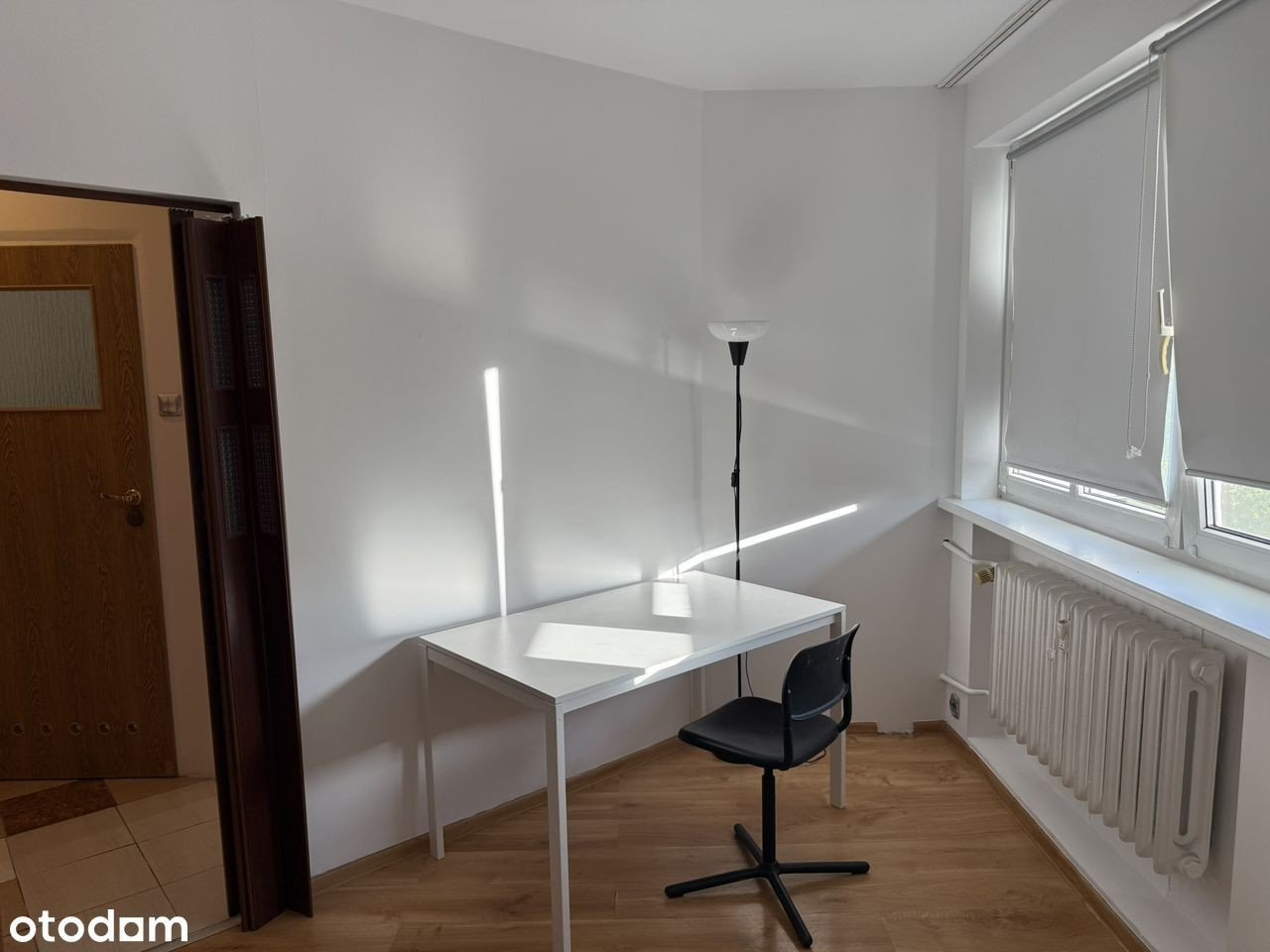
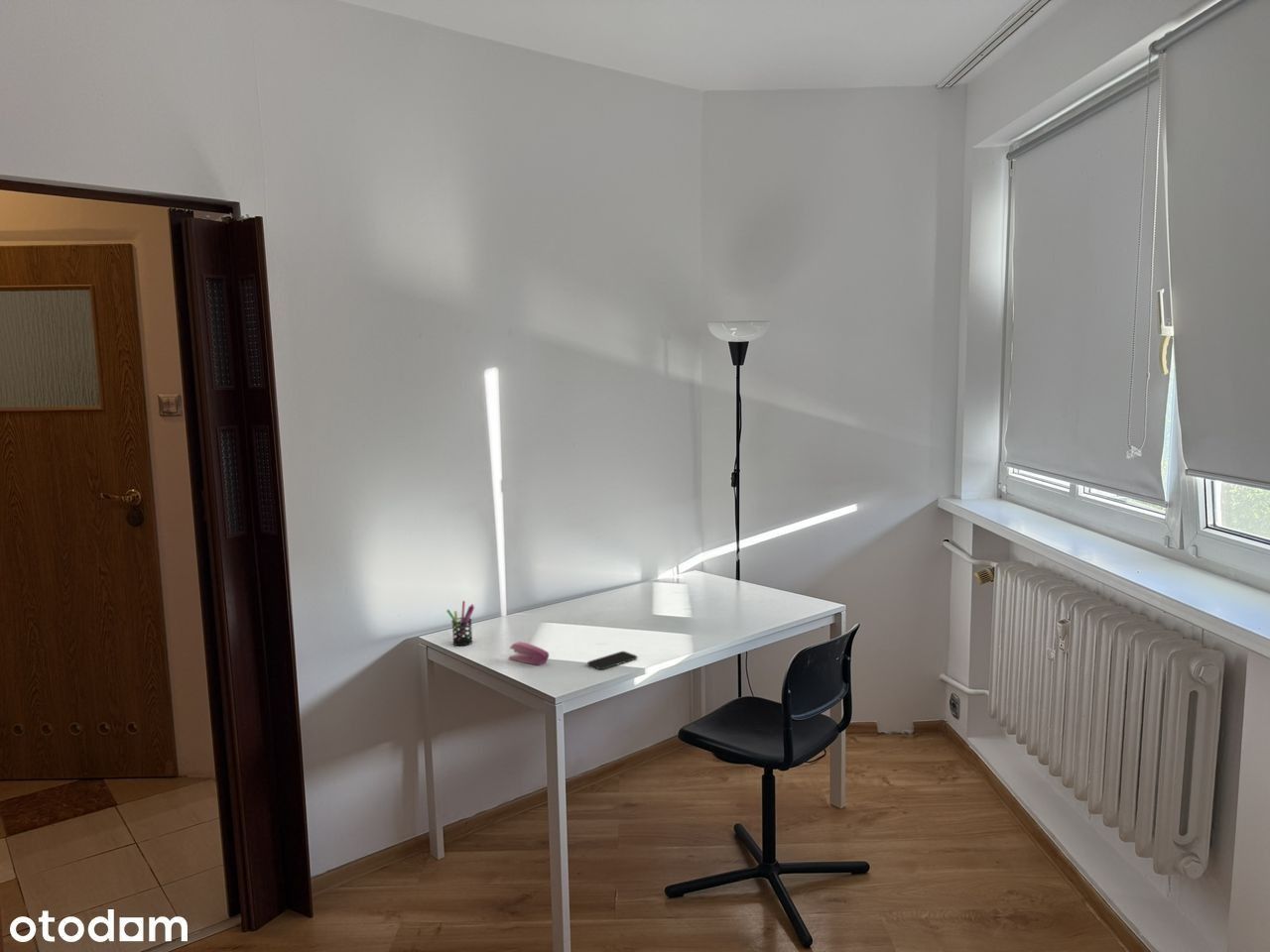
+ smartphone [586,651,638,670]
+ stapler [508,641,550,666]
+ pen holder [445,600,475,647]
